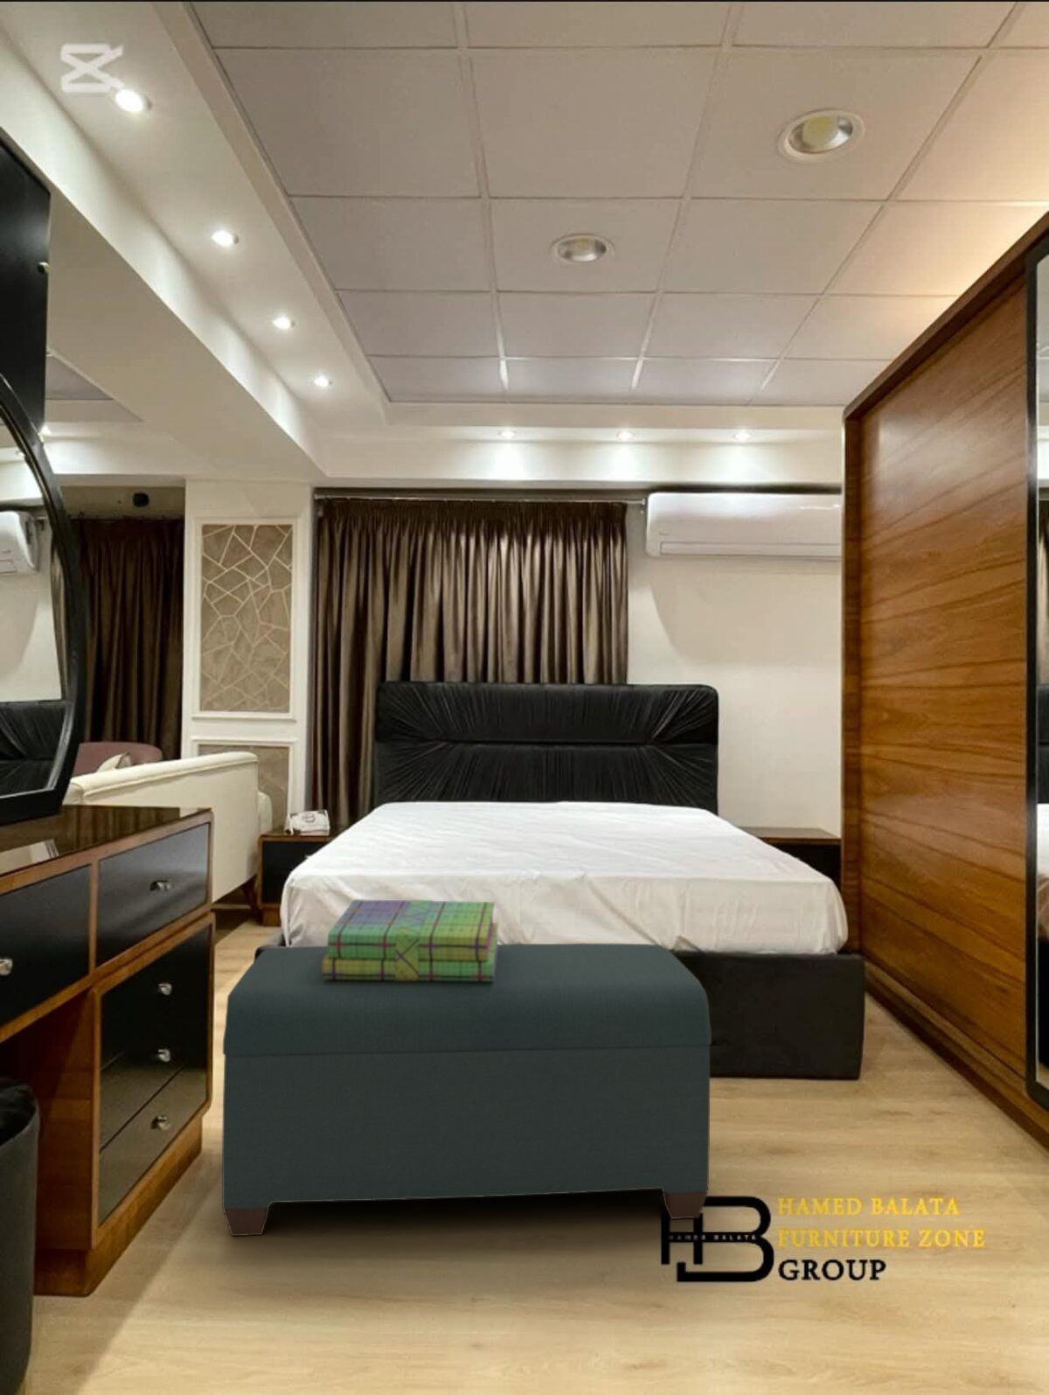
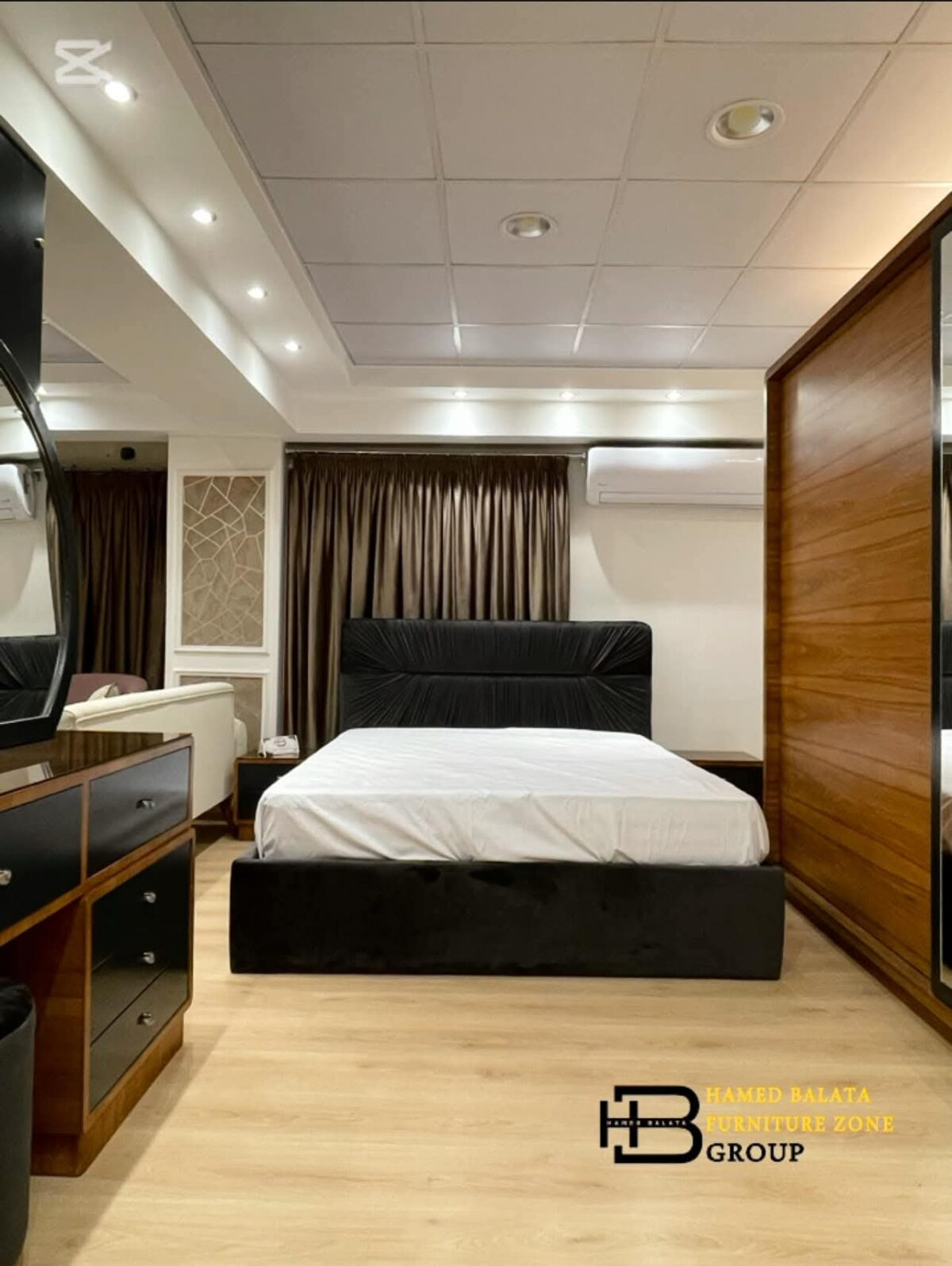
- stack of books [323,898,499,982]
- bench [221,943,713,1236]
